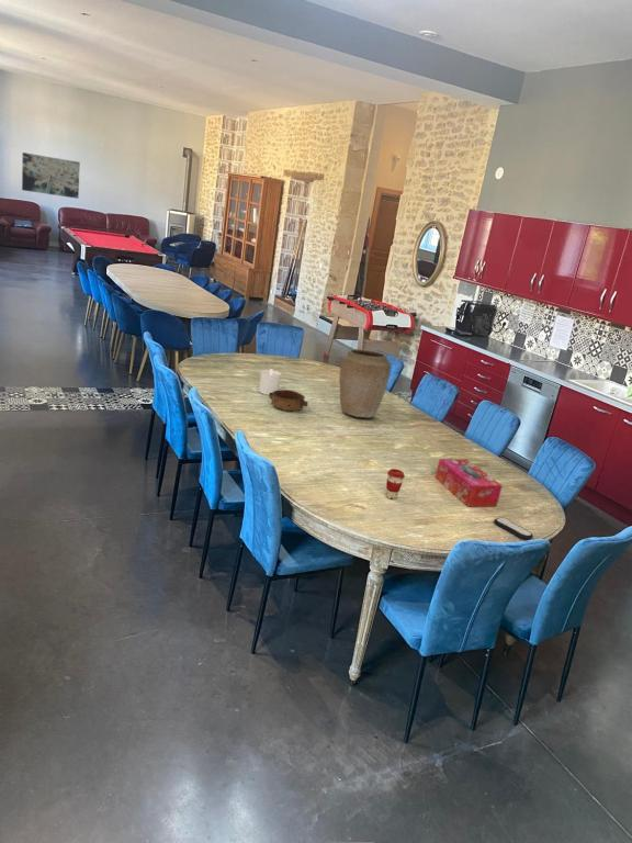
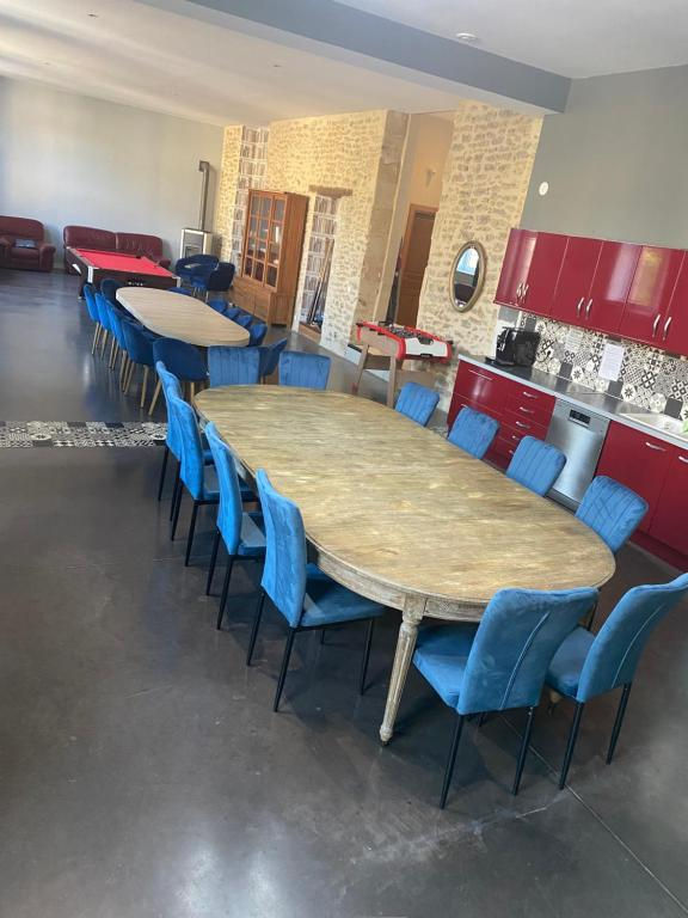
- bowl [268,389,309,412]
- remote control [493,516,534,541]
- coffee cup [385,468,406,501]
- tissue box [435,458,504,507]
- vase [338,348,393,419]
- wall art [21,151,81,200]
- candle [258,368,282,396]
